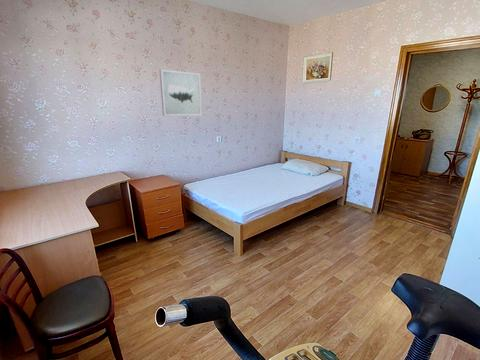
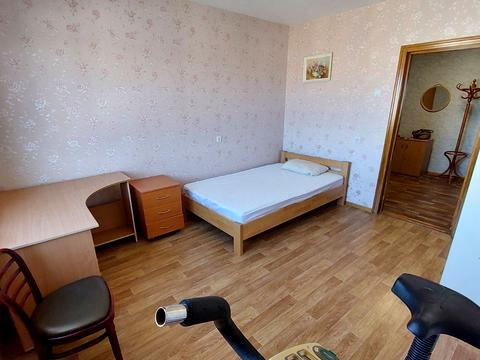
- wall art [158,68,203,117]
